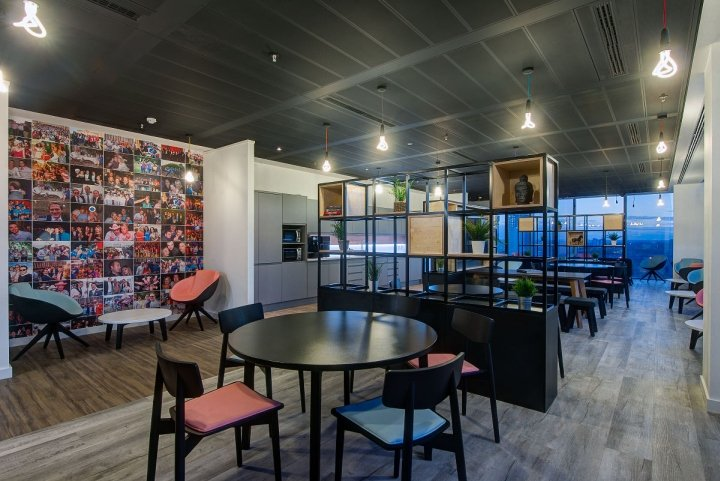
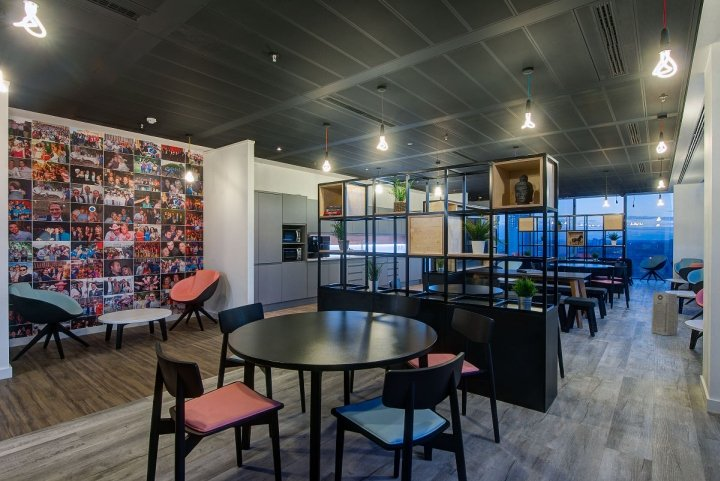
+ air purifier [651,291,679,336]
